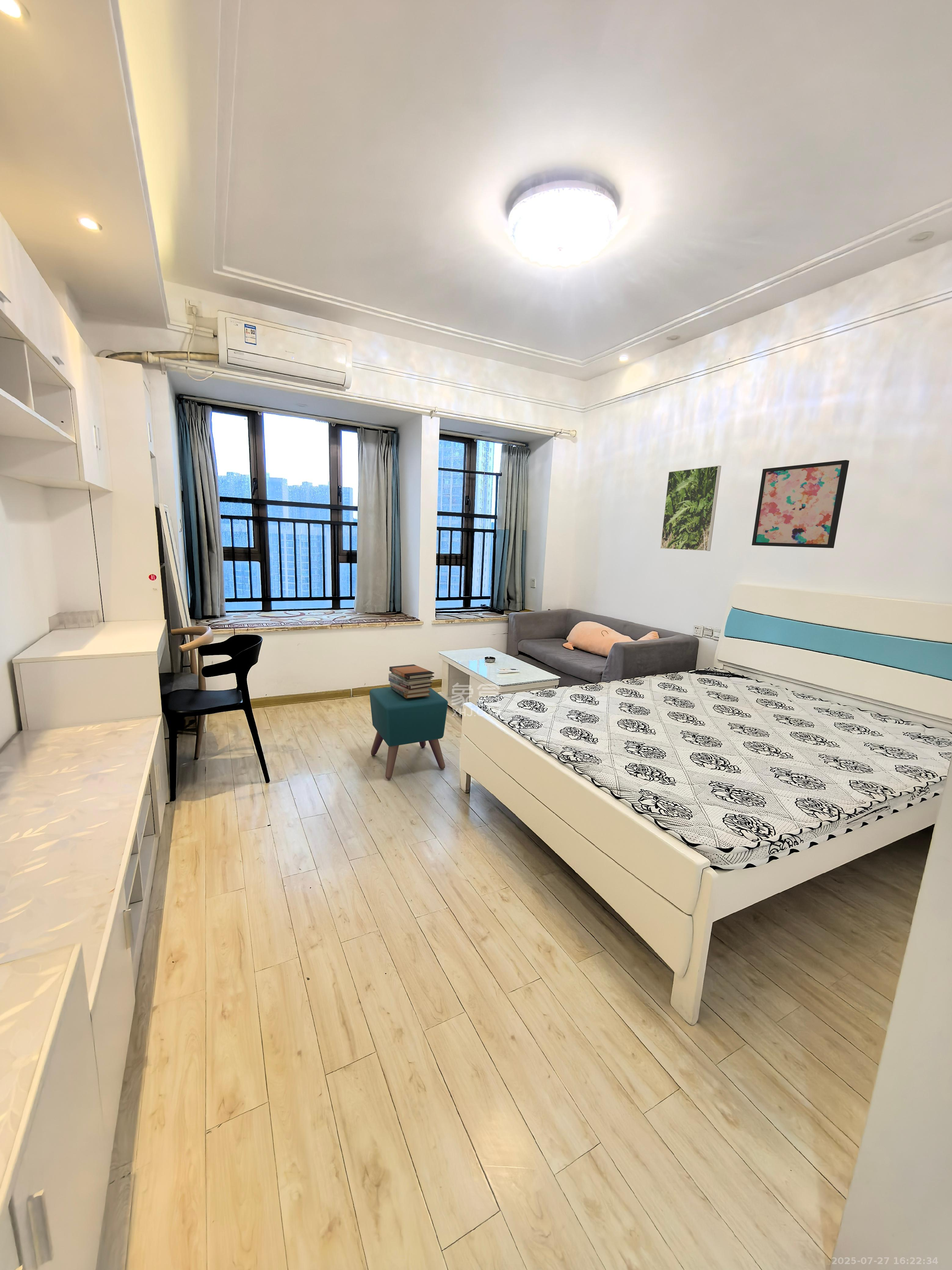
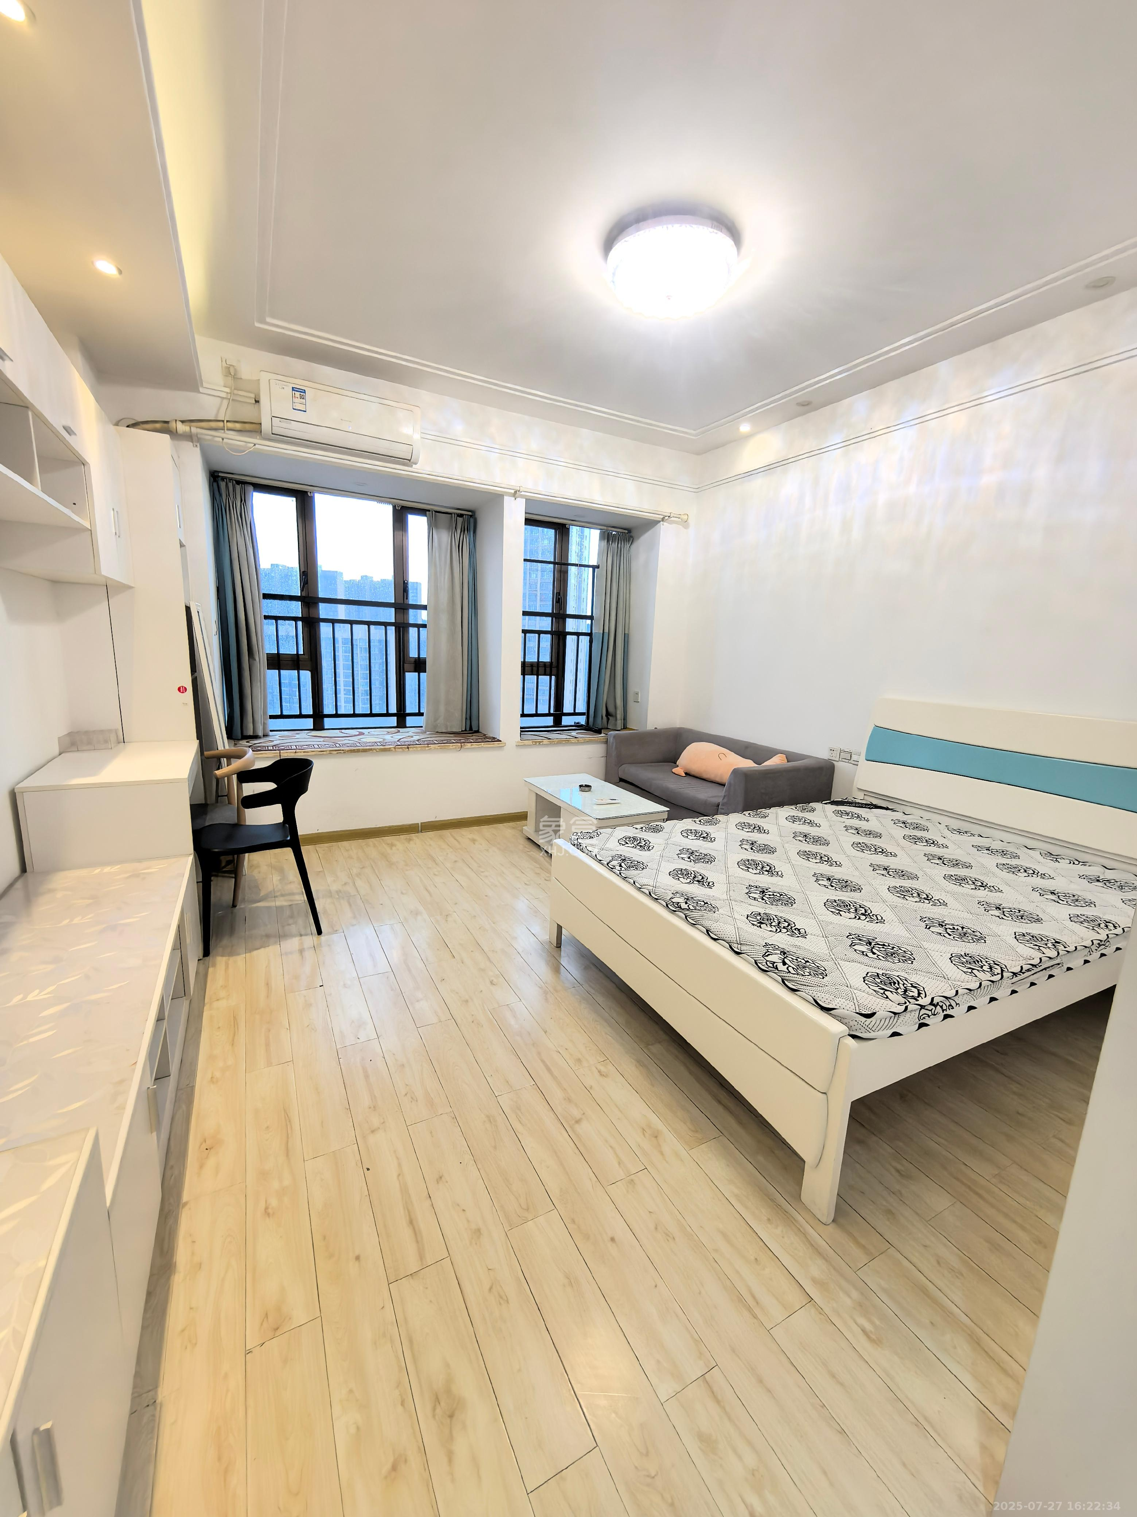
- book stack [388,664,434,699]
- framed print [660,465,721,551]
- ottoman [369,687,448,780]
- wall art [751,460,850,548]
